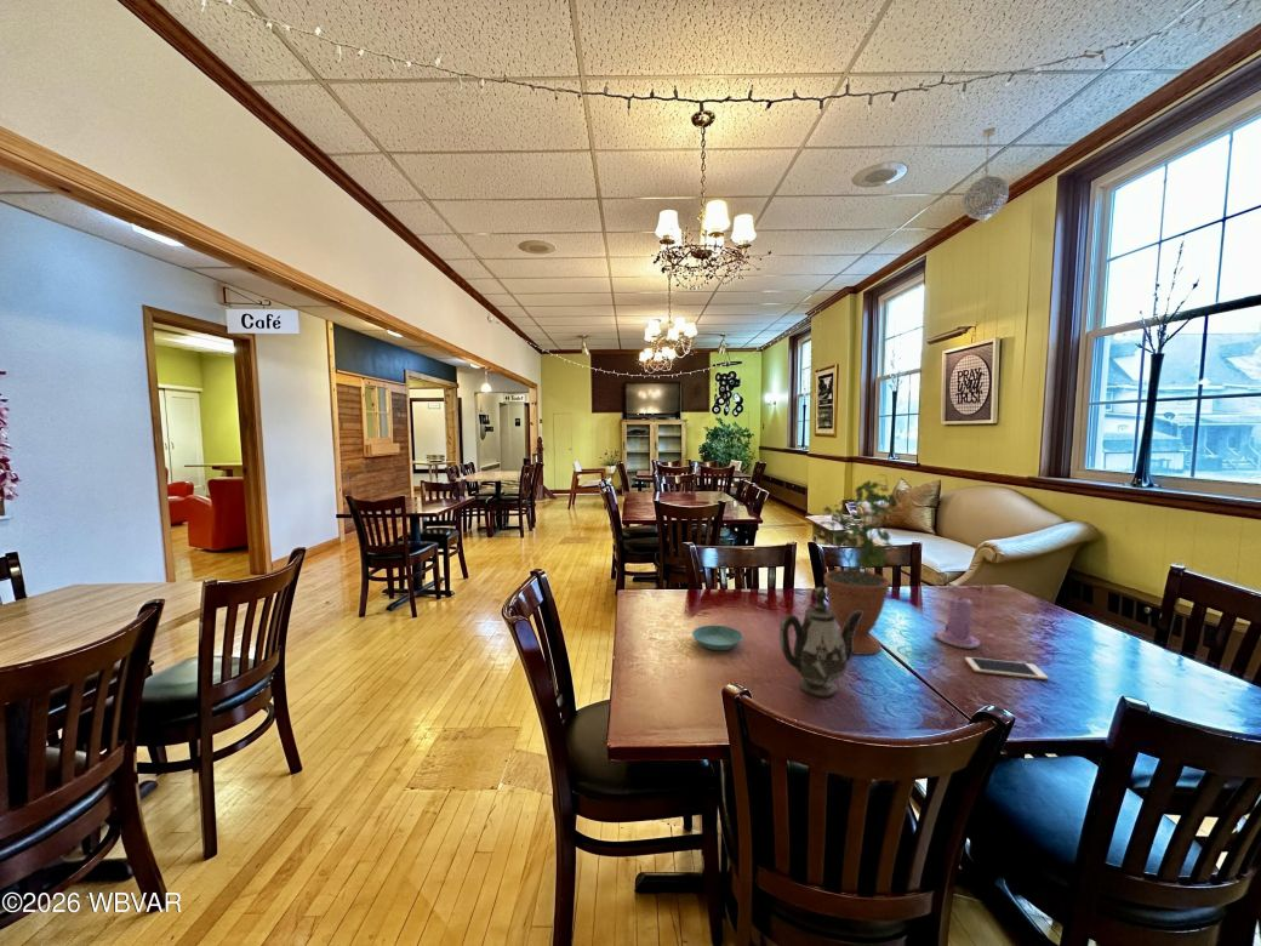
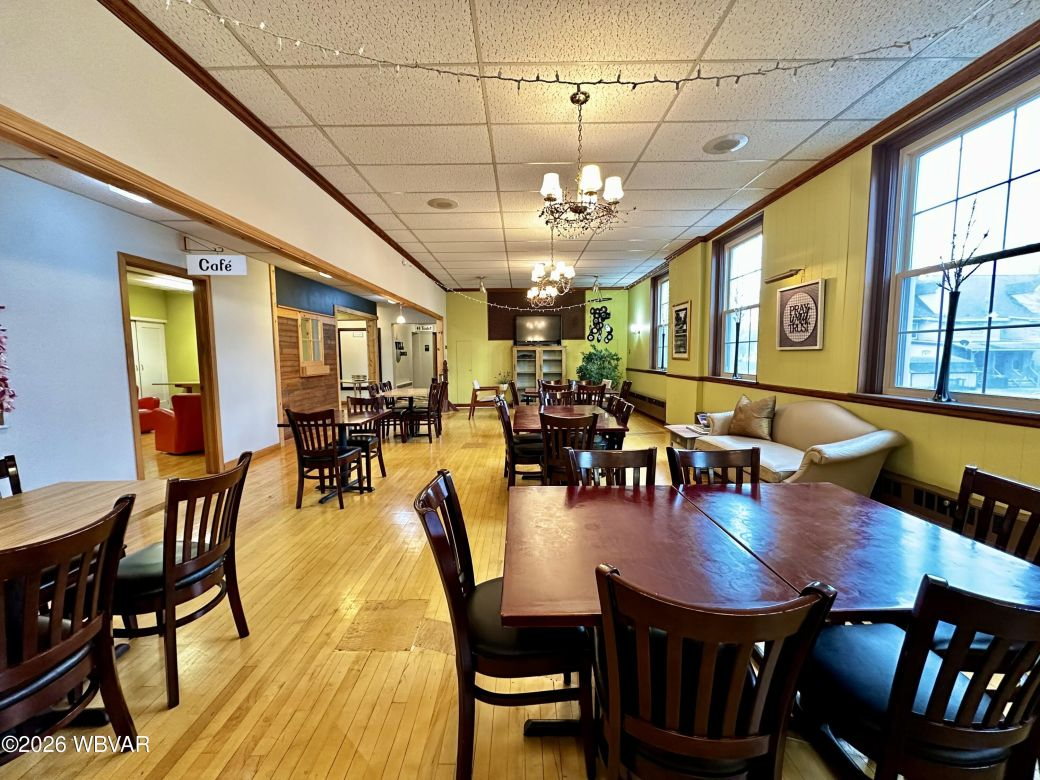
- candle [932,591,981,650]
- cell phone [964,656,1049,680]
- pendant light [962,126,1010,226]
- saucer [691,625,744,651]
- teapot [778,586,862,697]
- potted plant [814,473,908,656]
